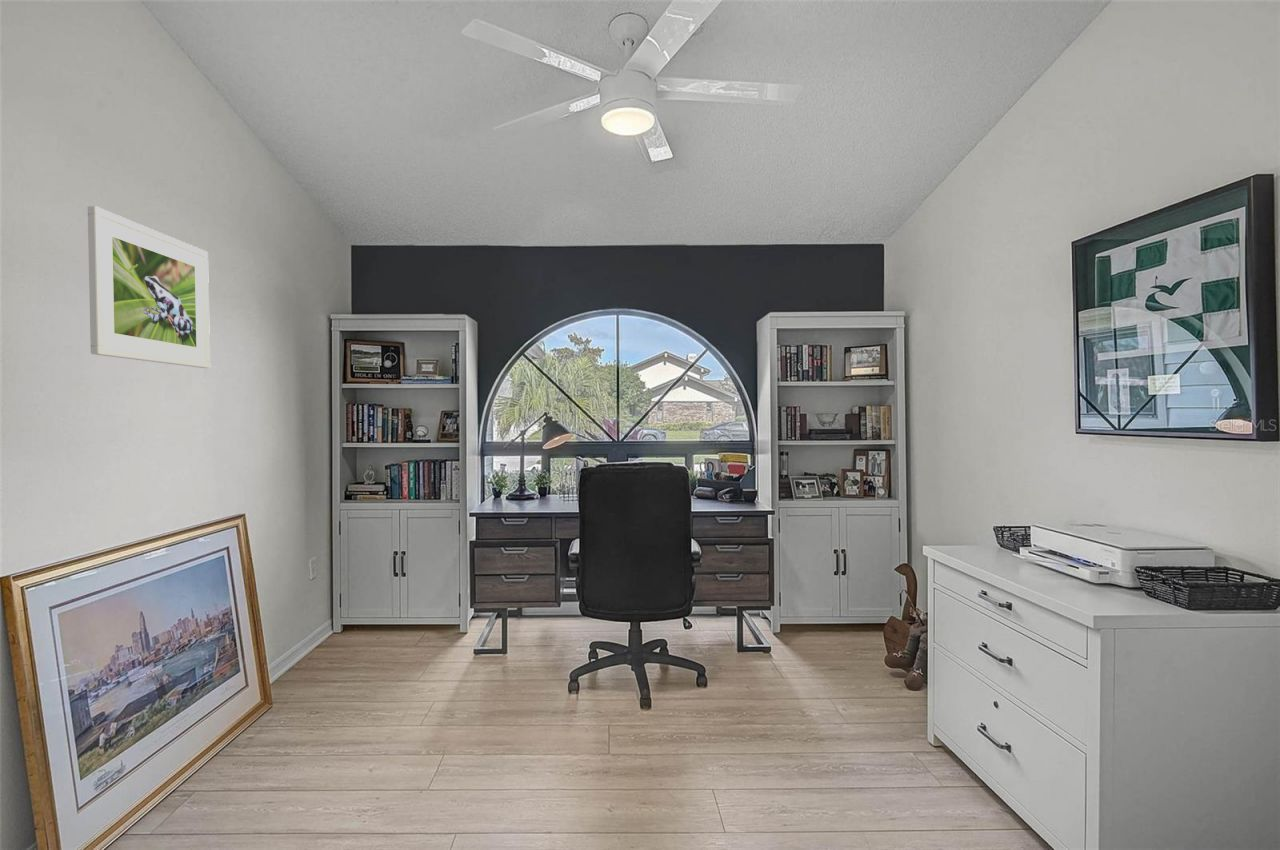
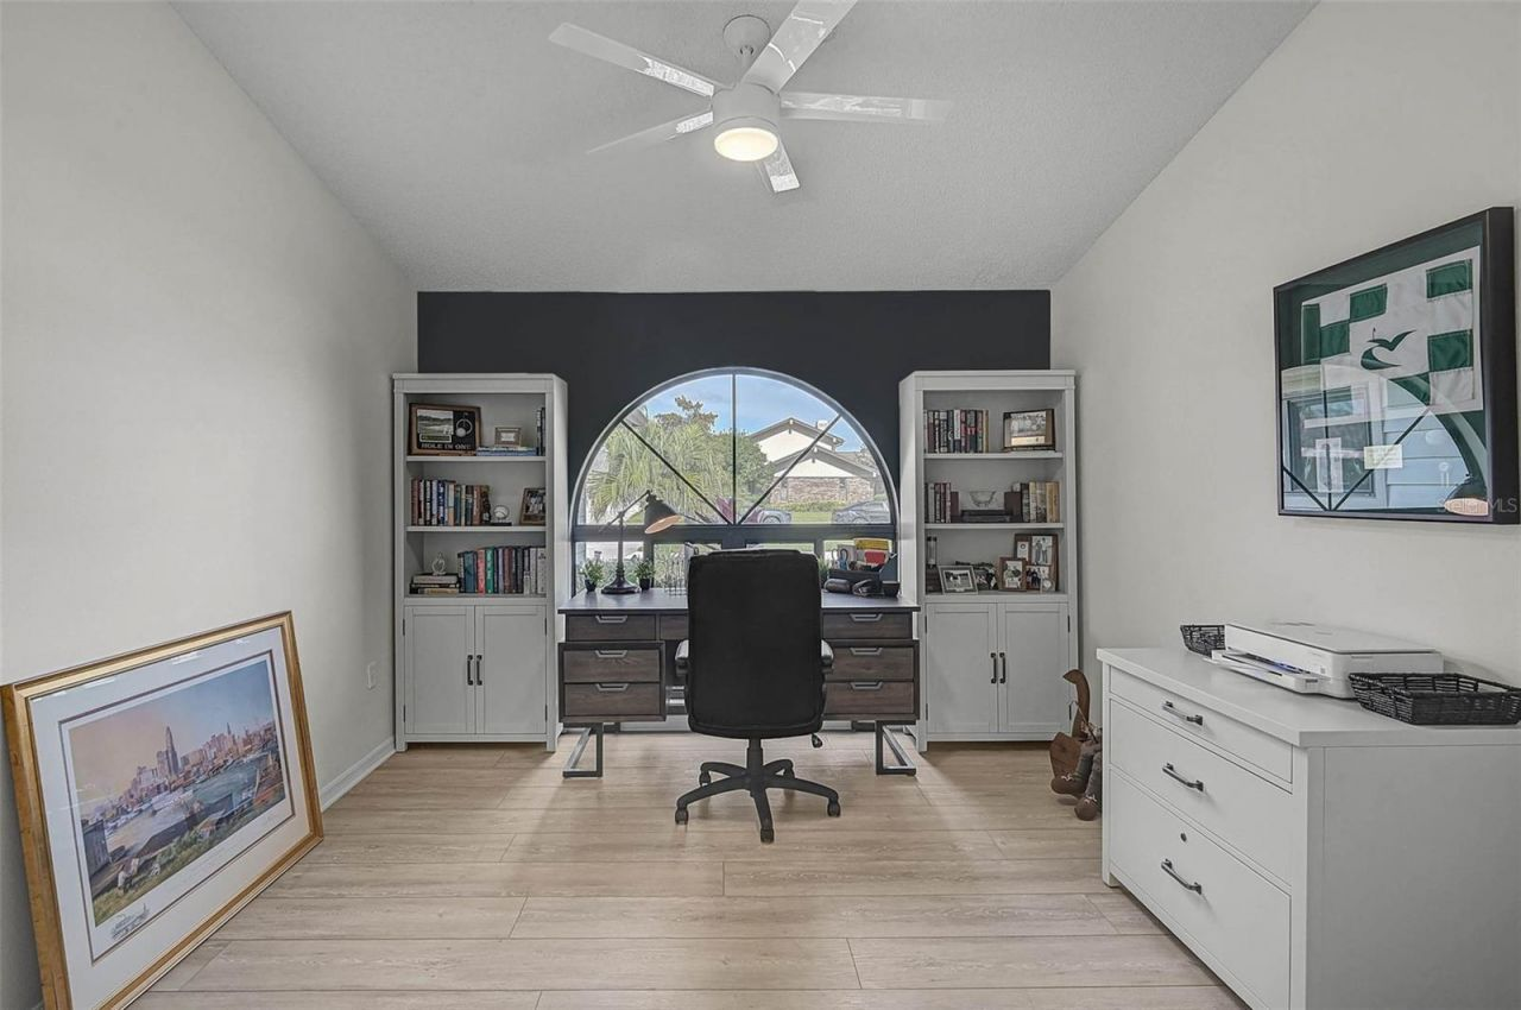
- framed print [87,205,211,369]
